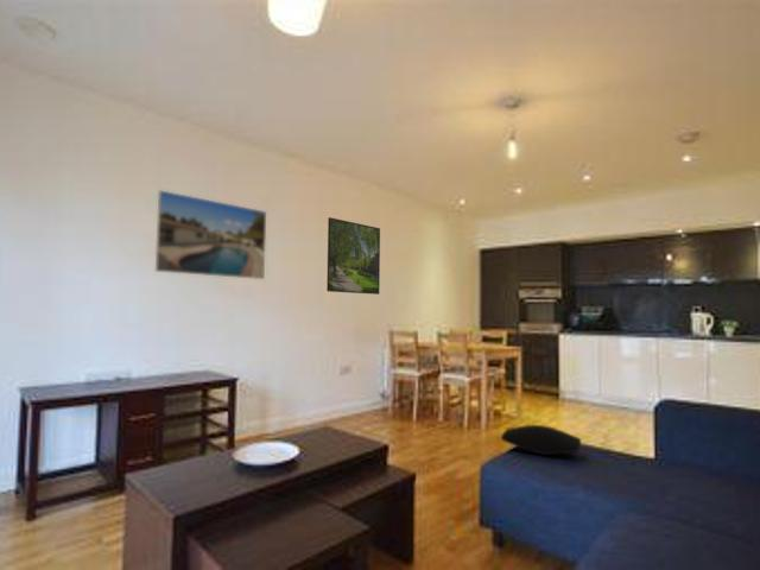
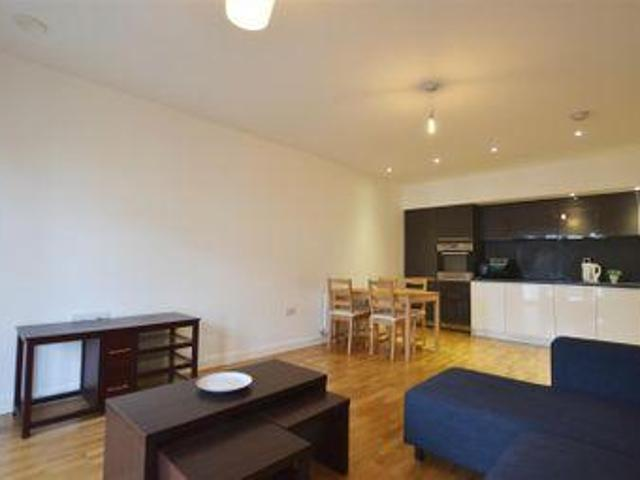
- cushion [500,424,582,456]
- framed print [325,216,381,296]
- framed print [154,189,267,280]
